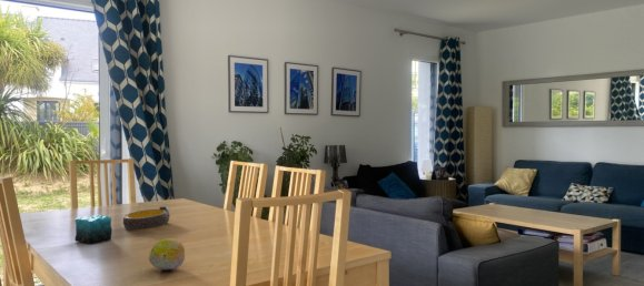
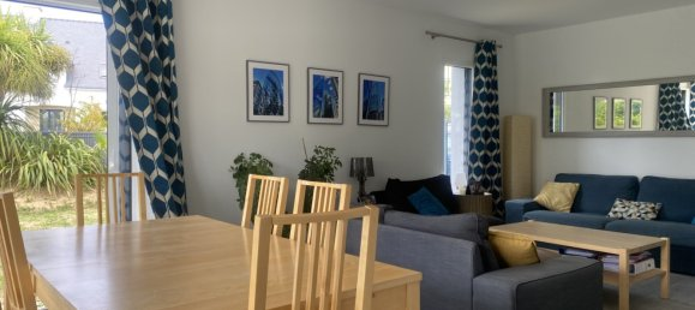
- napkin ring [122,205,171,231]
- fruit [148,238,186,270]
- candle [75,212,113,245]
